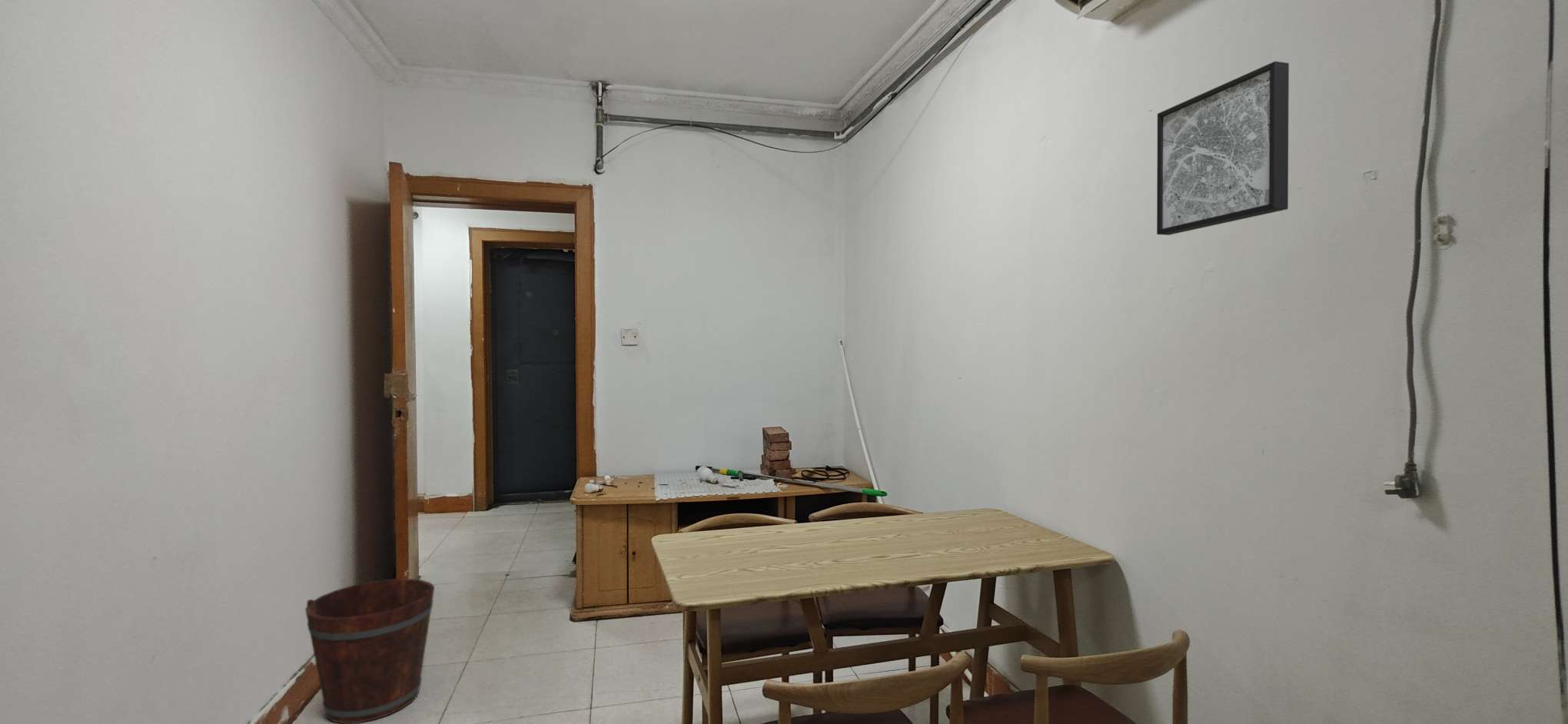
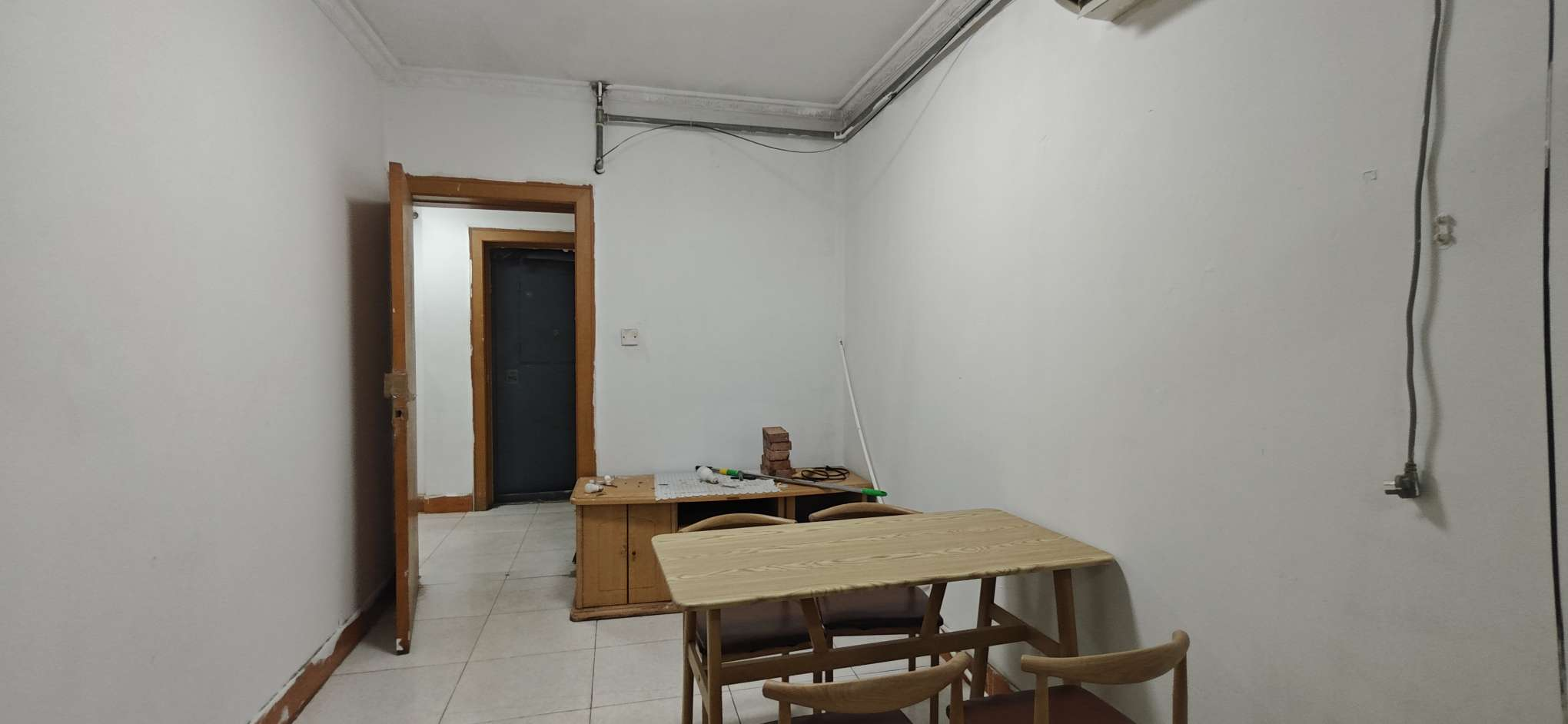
- bucket [304,578,435,724]
- wall art [1156,61,1290,236]
